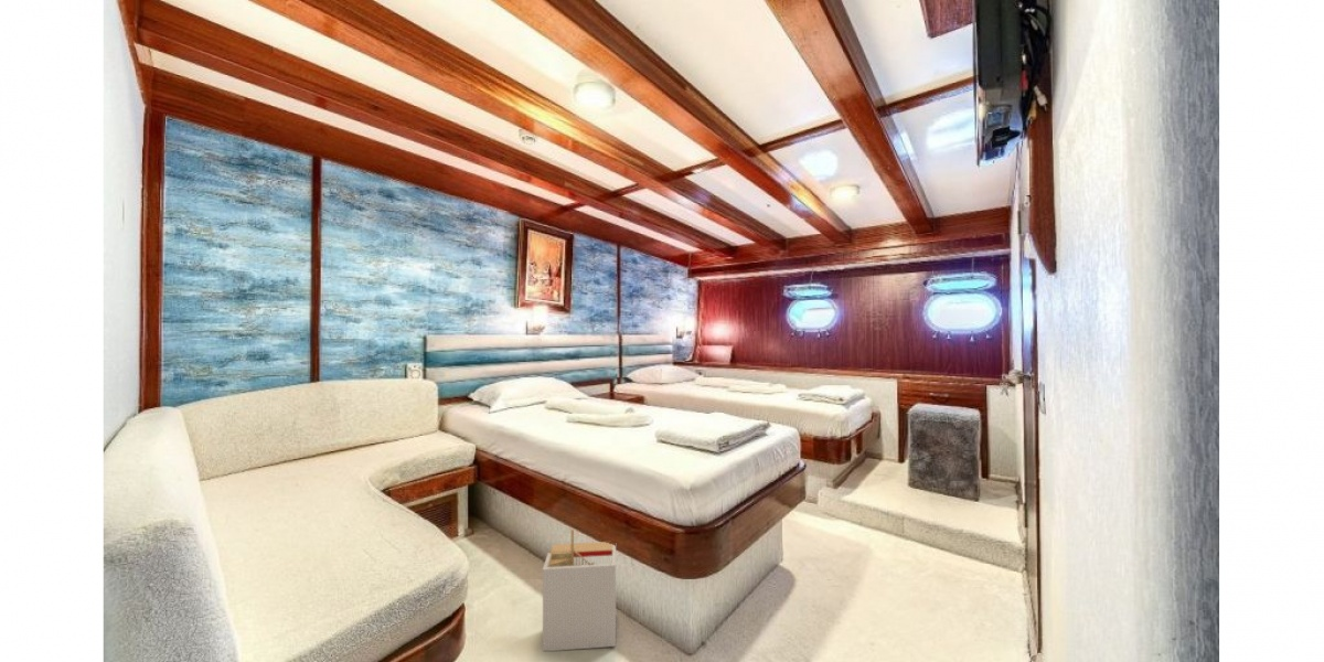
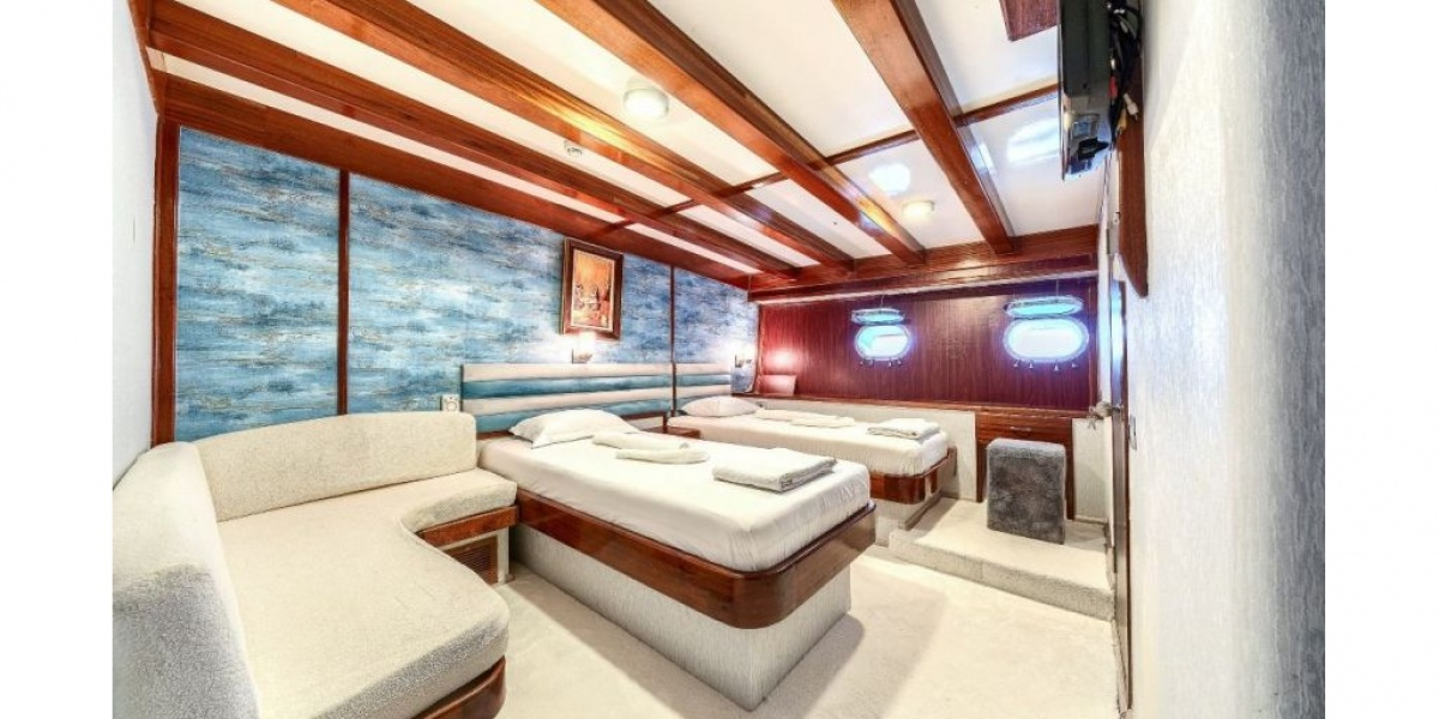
- storage bin [542,527,617,652]
